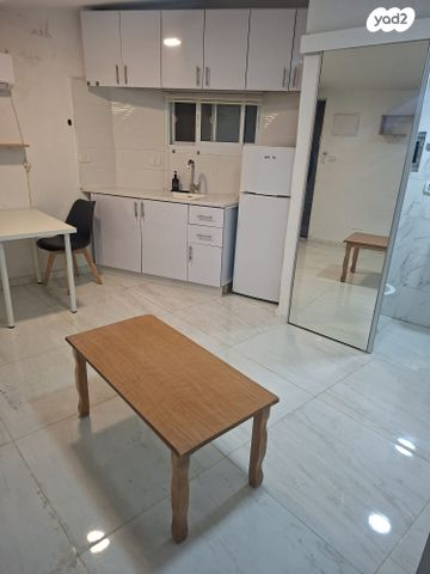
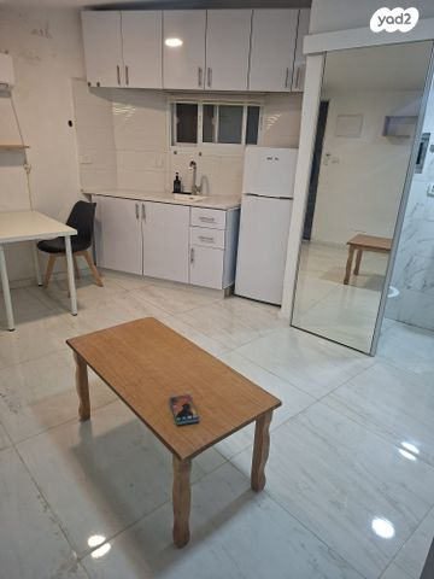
+ smartphone [169,393,200,426]
